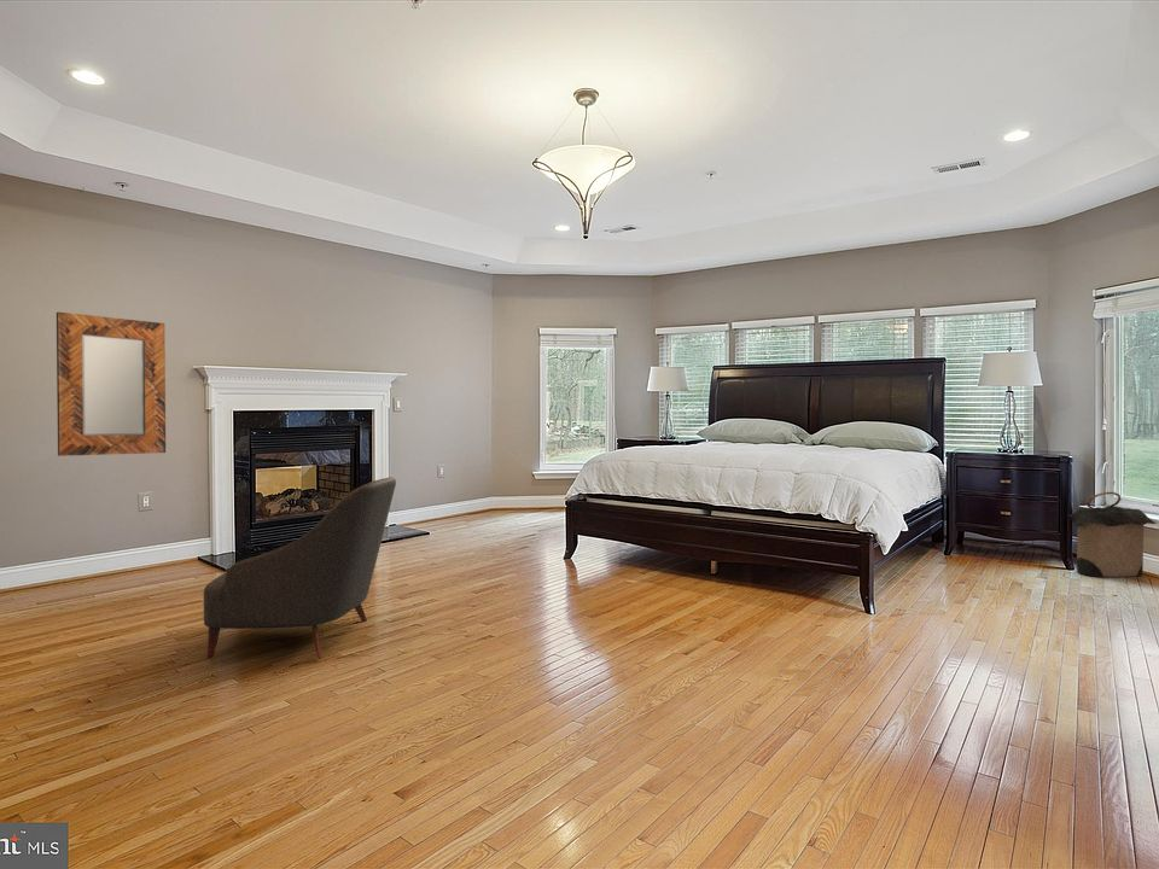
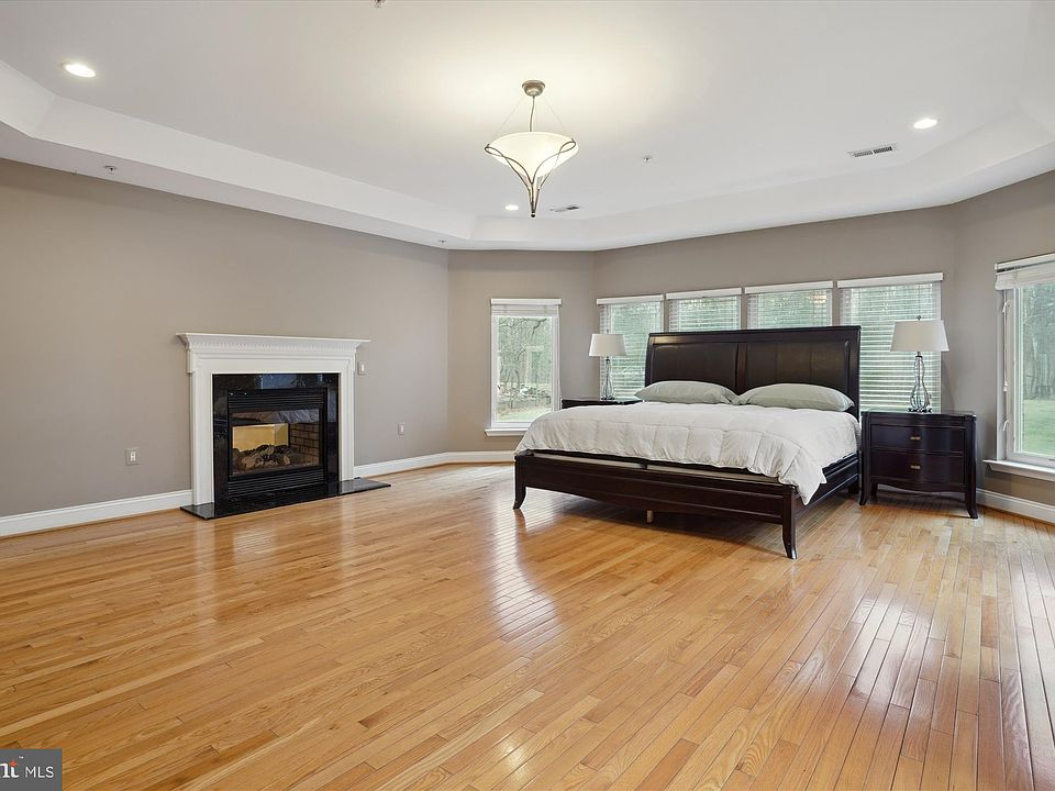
- leather [203,476,397,660]
- laundry hamper [1066,491,1158,578]
- home mirror [56,311,167,457]
